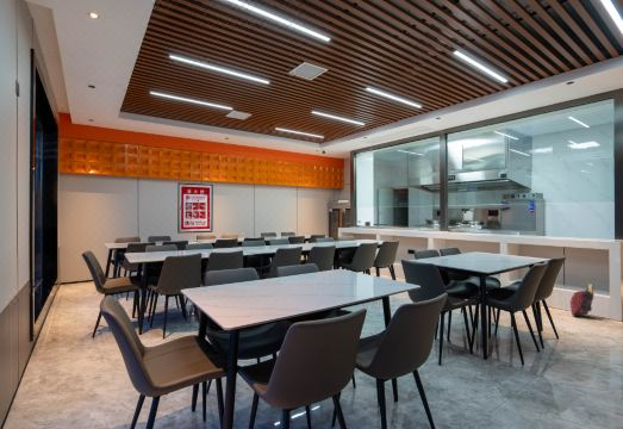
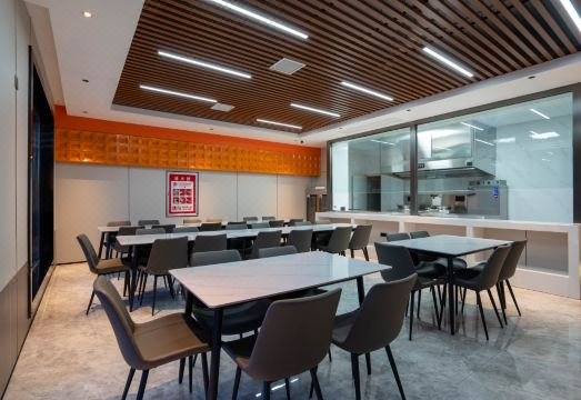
- baseball cap [568,282,594,317]
